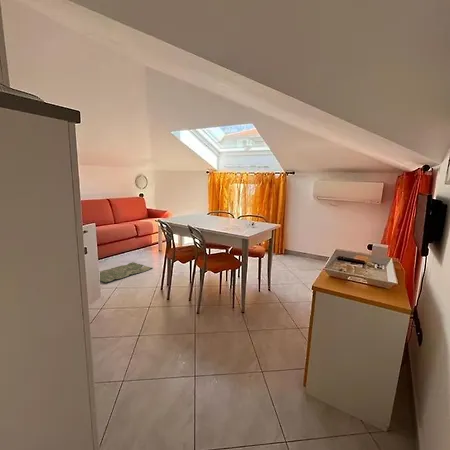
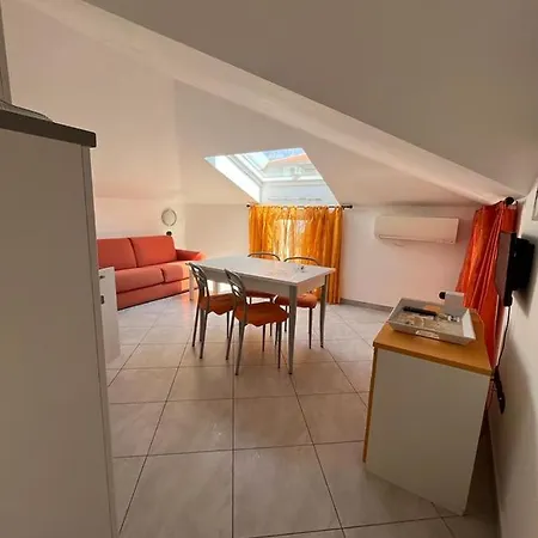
- rug [99,261,154,283]
